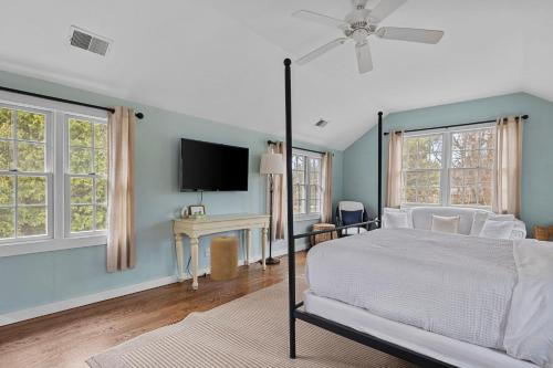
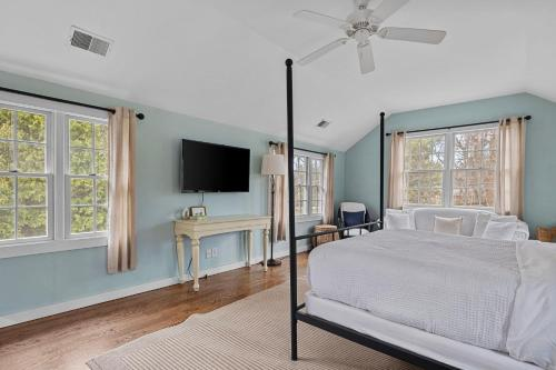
- basket [209,234,240,282]
